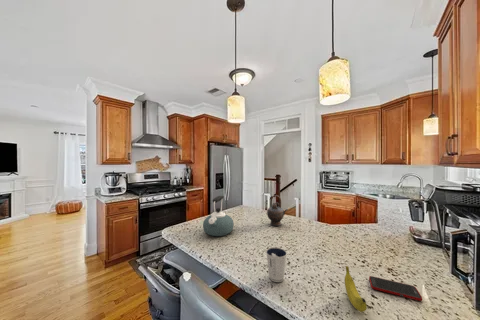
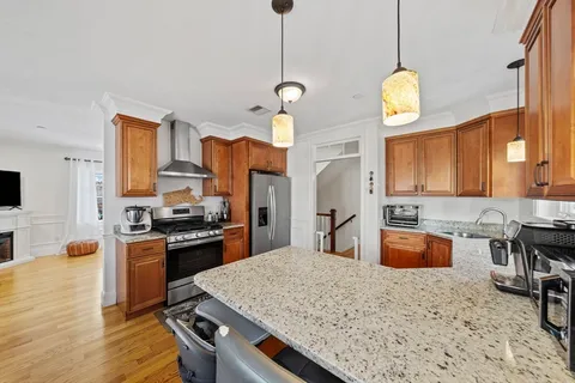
- teapot [266,194,289,227]
- banana [344,265,368,313]
- dixie cup [265,246,288,283]
- kettle [202,195,235,237]
- cell phone [368,275,423,302]
